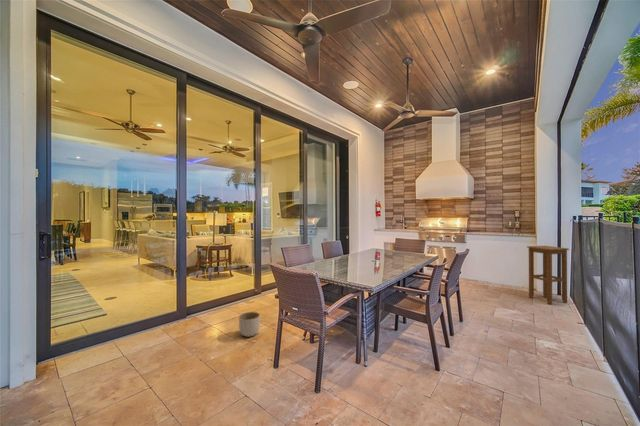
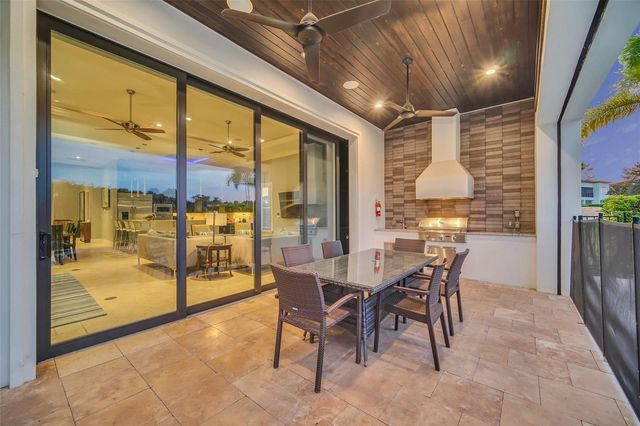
- planter [238,311,261,338]
- stool [526,245,570,305]
